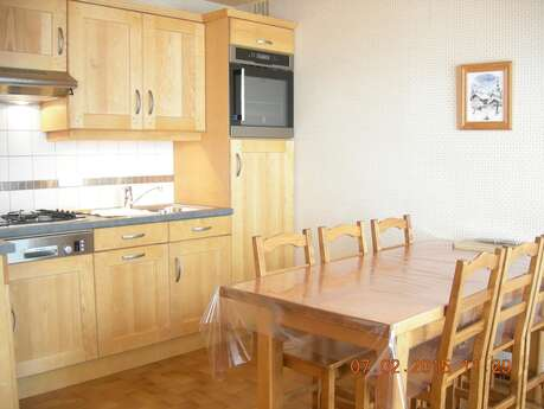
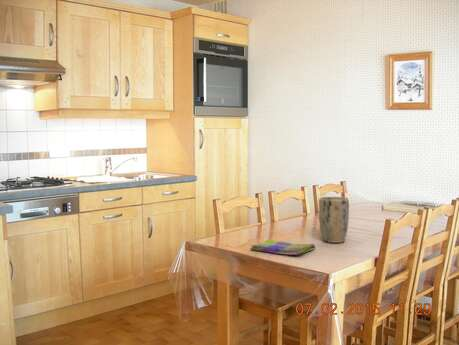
+ dish towel [249,238,316,256]
+ plant pot [318,196,350,244]
